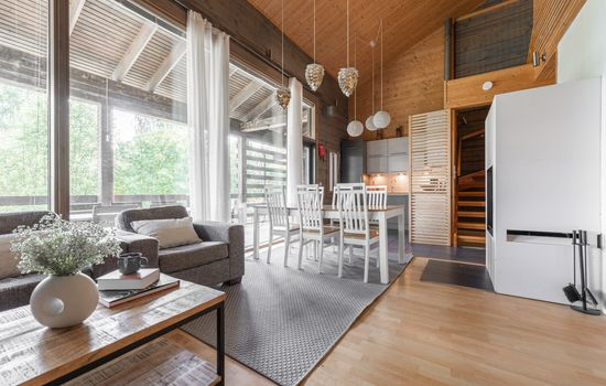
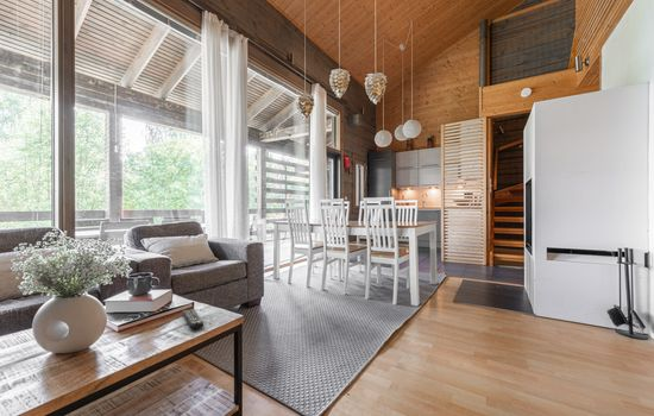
+ remote control [181,308,205,332]
